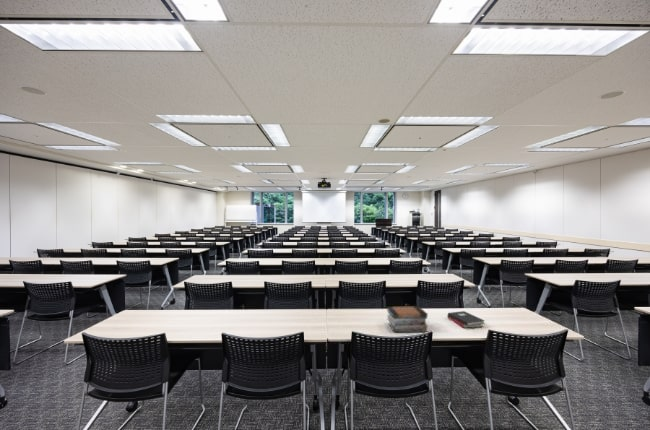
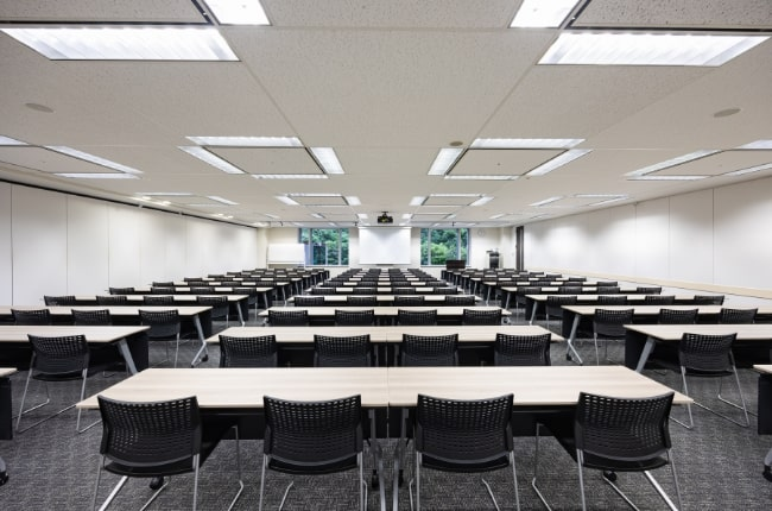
- hardback book [446,310,486,329]
- book stack [386,305,429,333]
